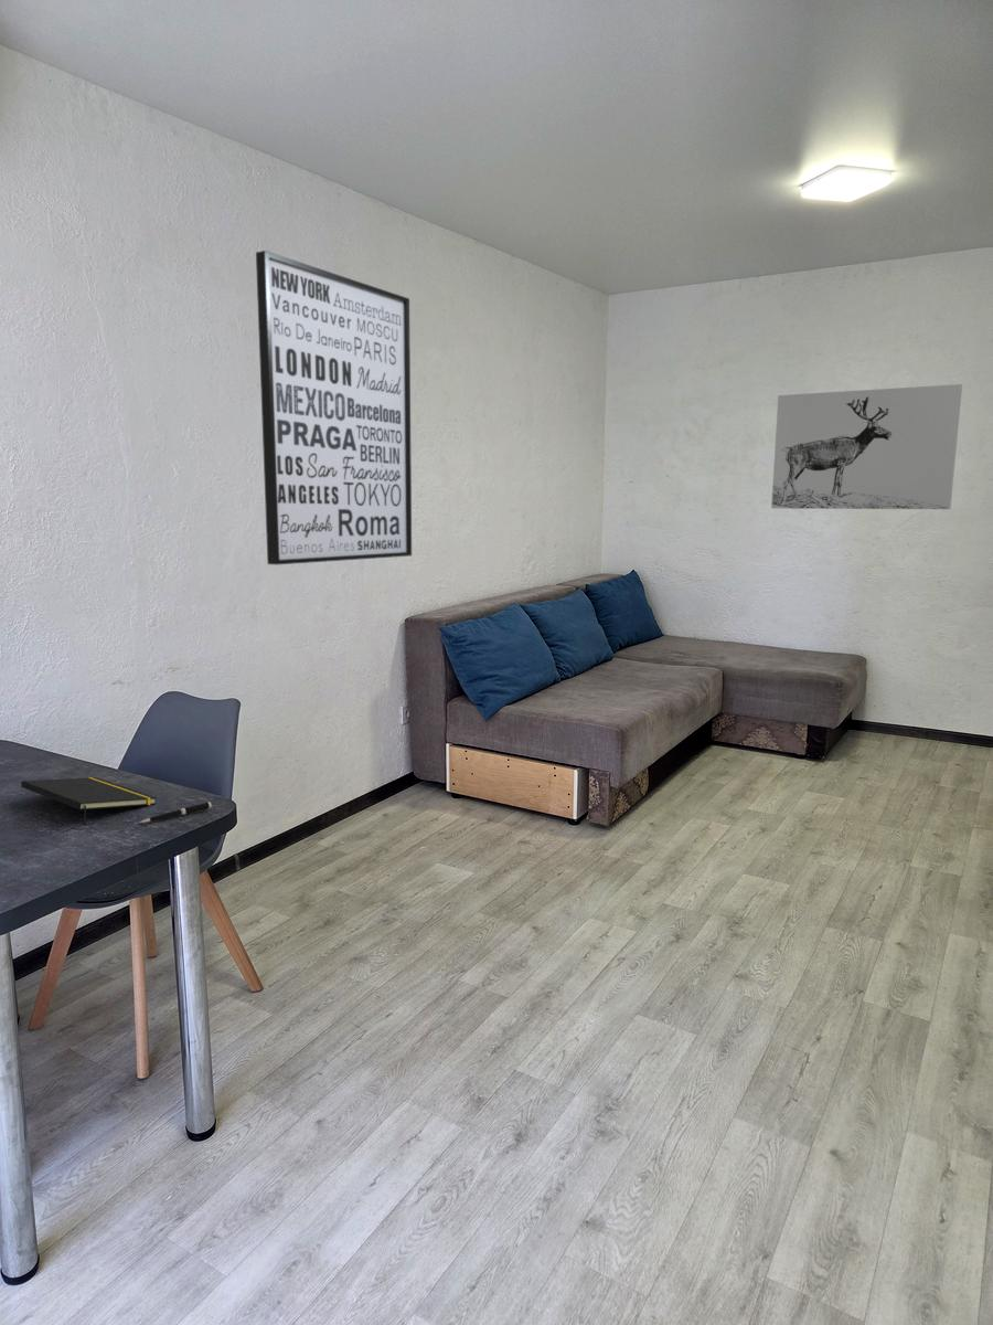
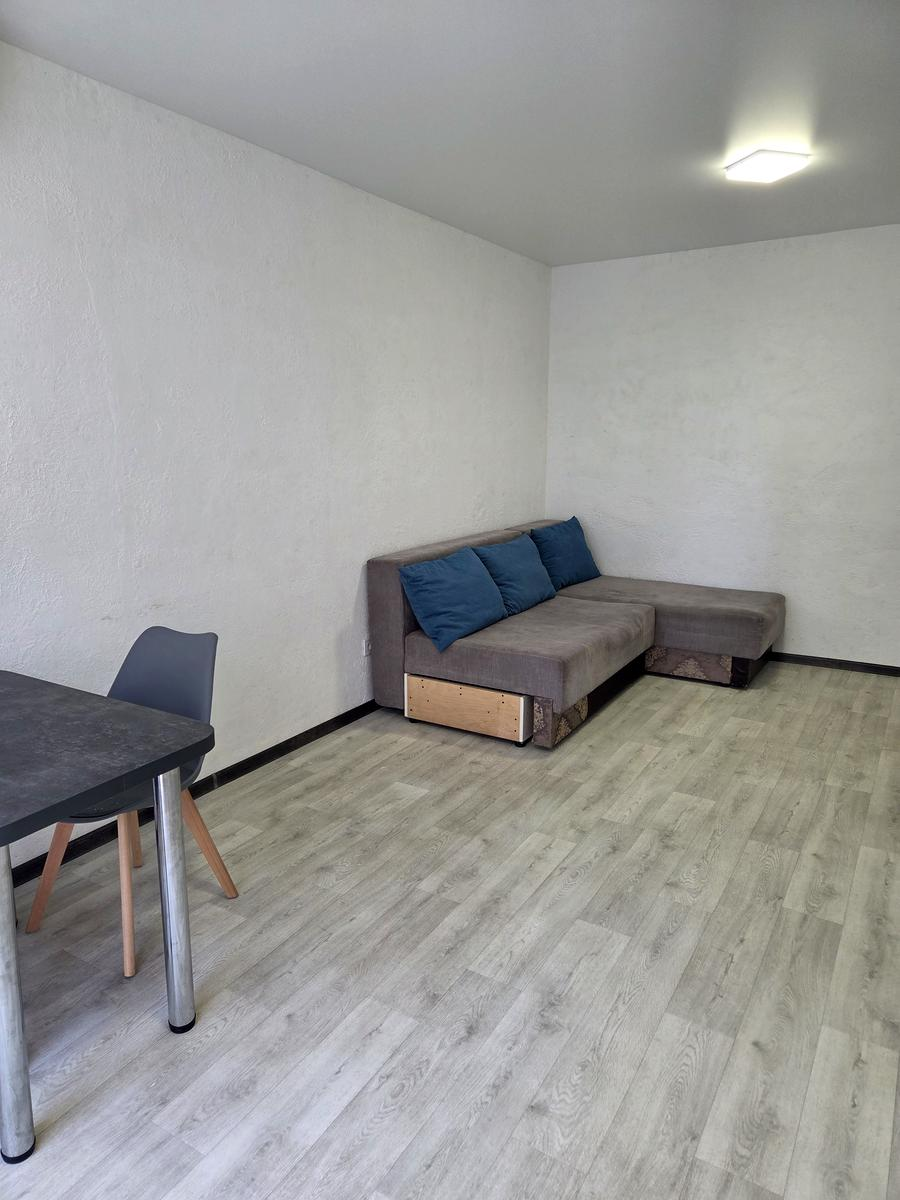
- wall art [255,250,413,565]
- pen [139,801,212,824]
- wall art [770,383,963,510]
- notepad [20,776,158,827]
